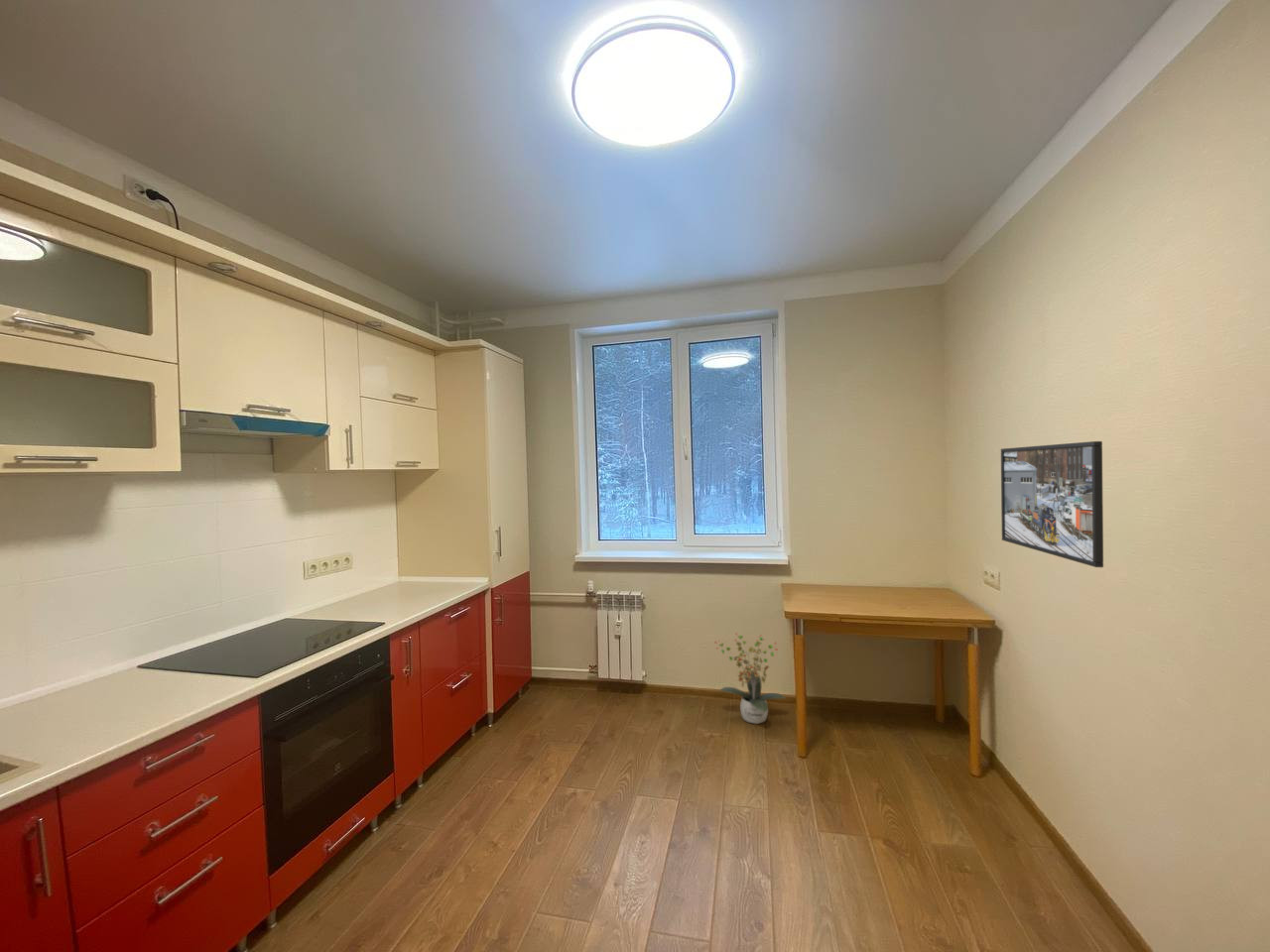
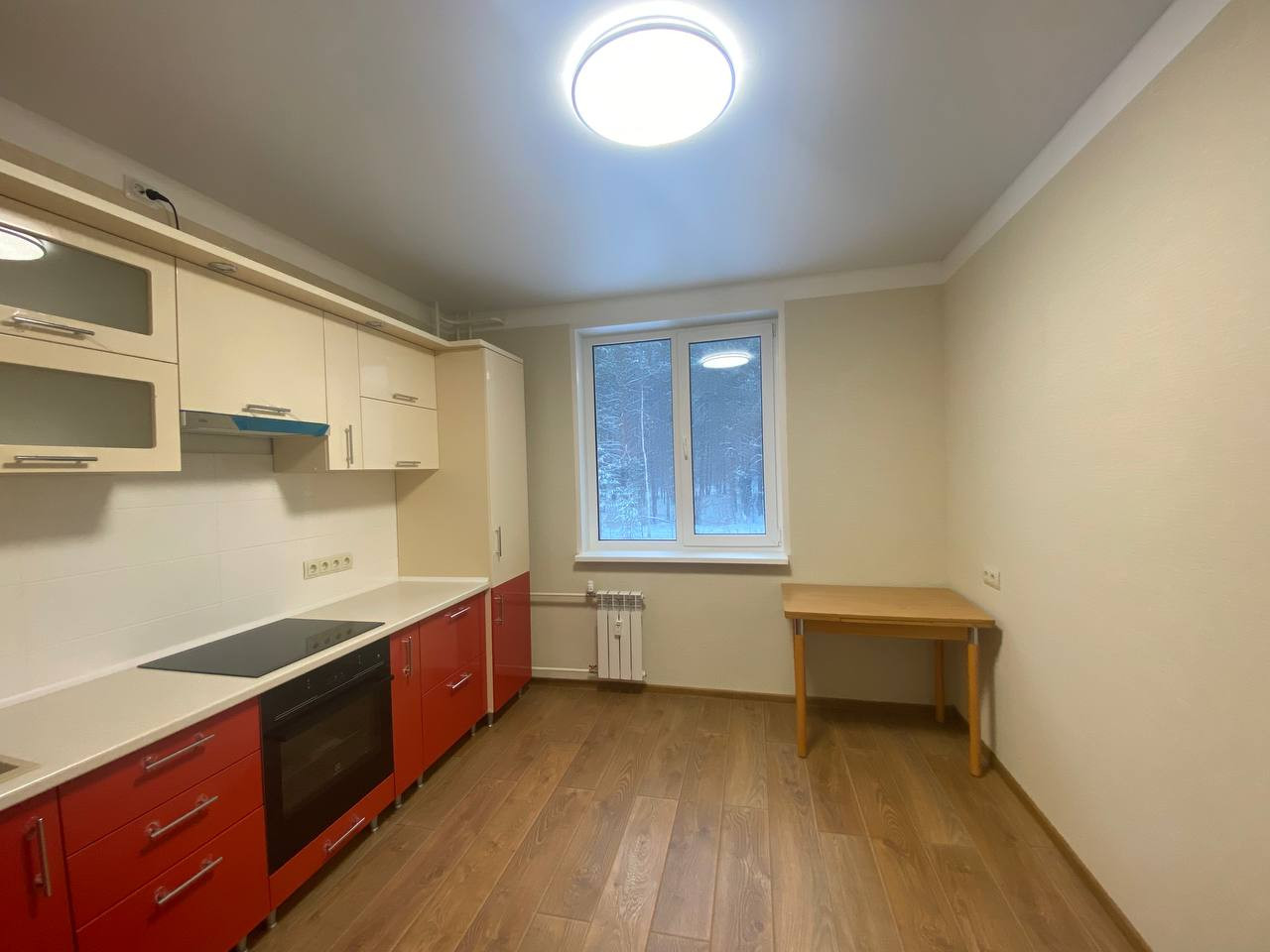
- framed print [1000,440,1104,568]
- potted plant [713,632,787,725]
